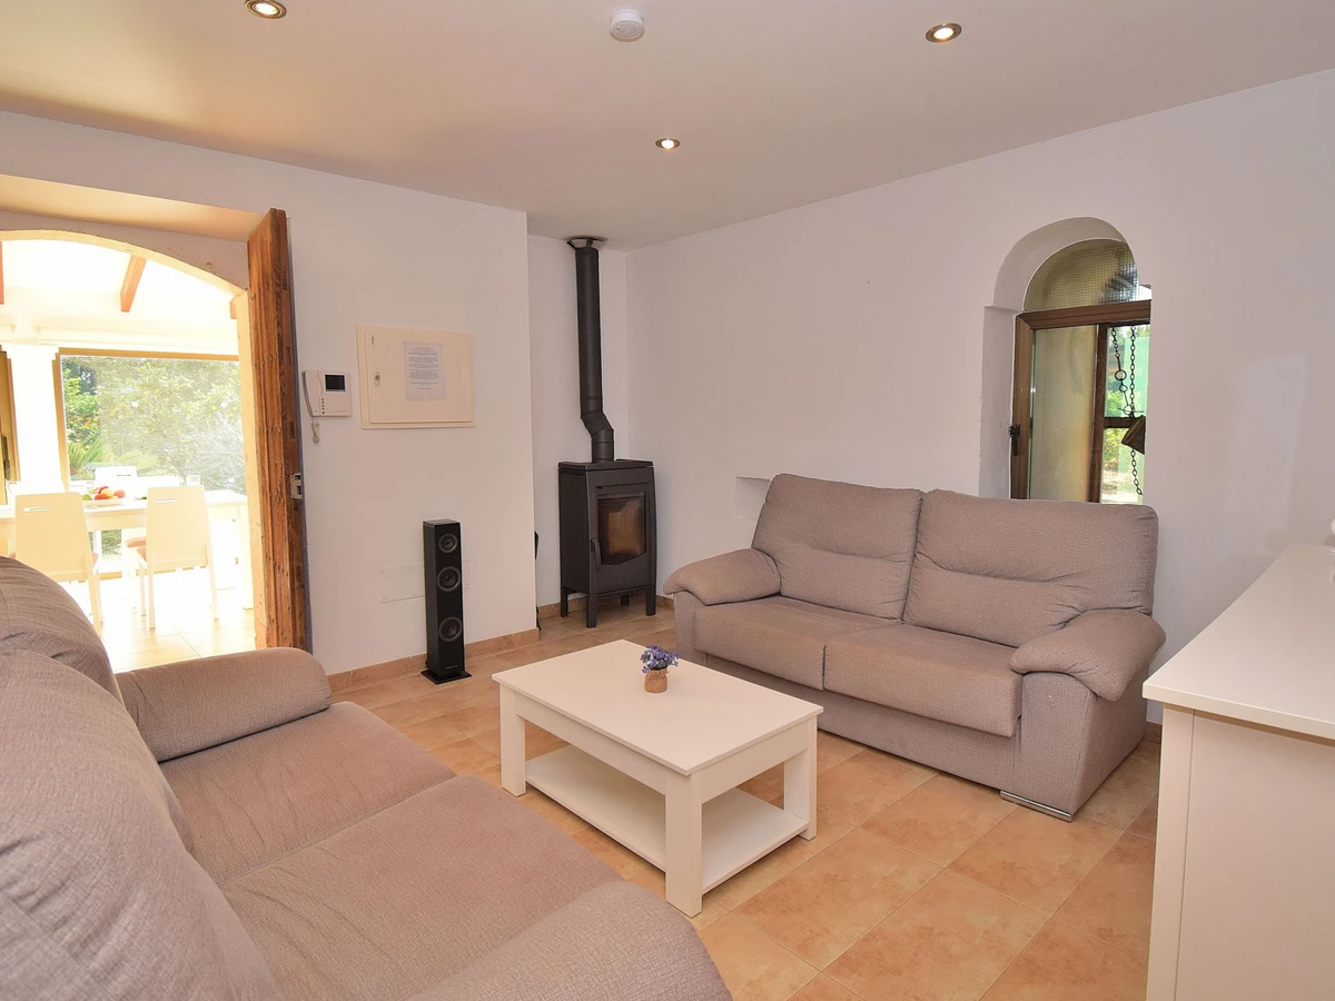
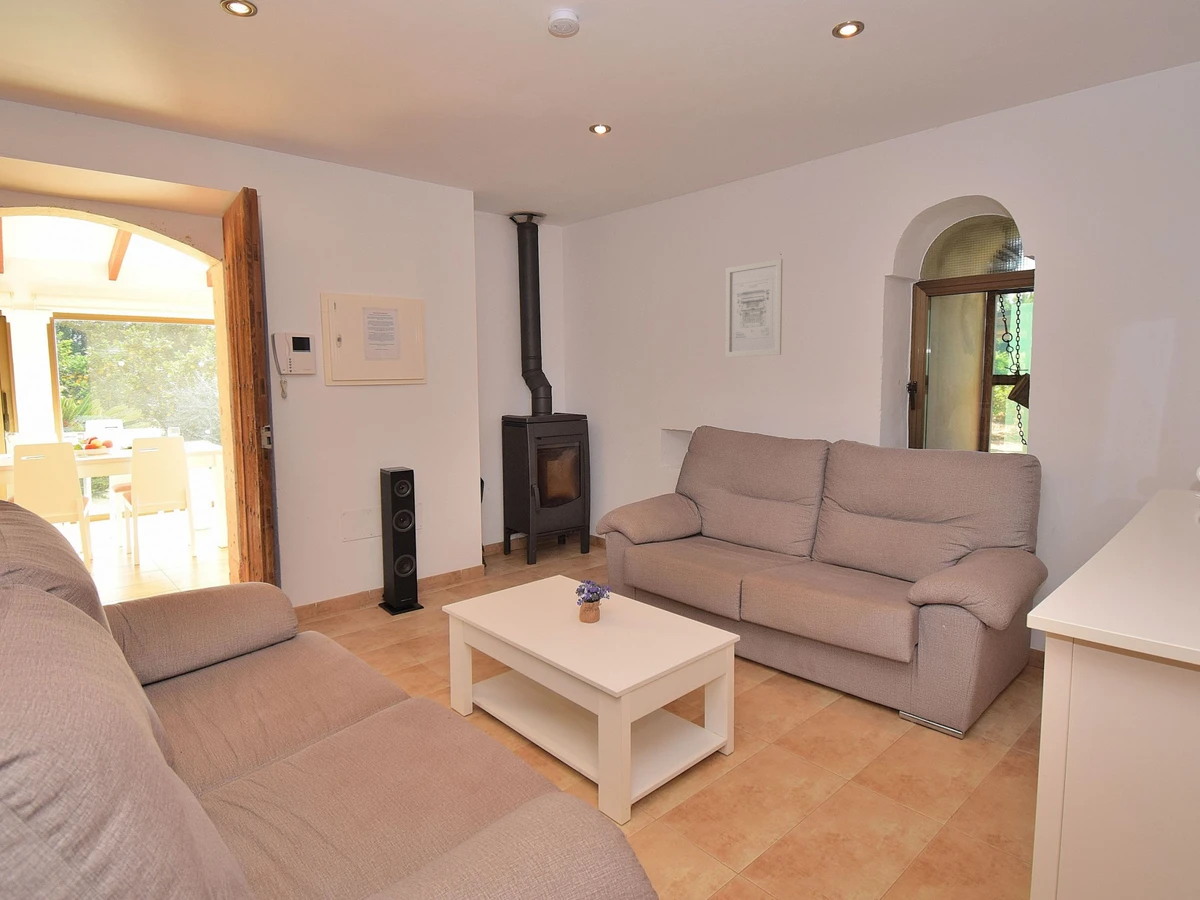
+ wall art [724,258,784,358]
